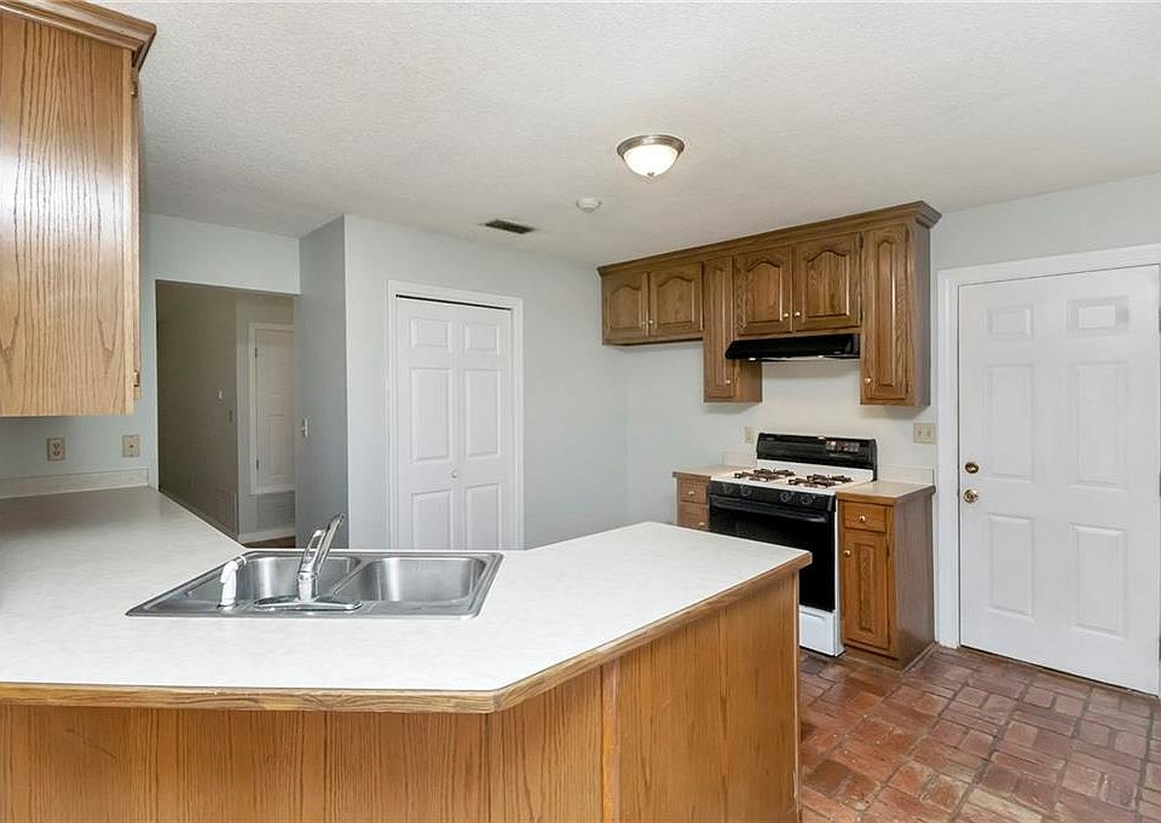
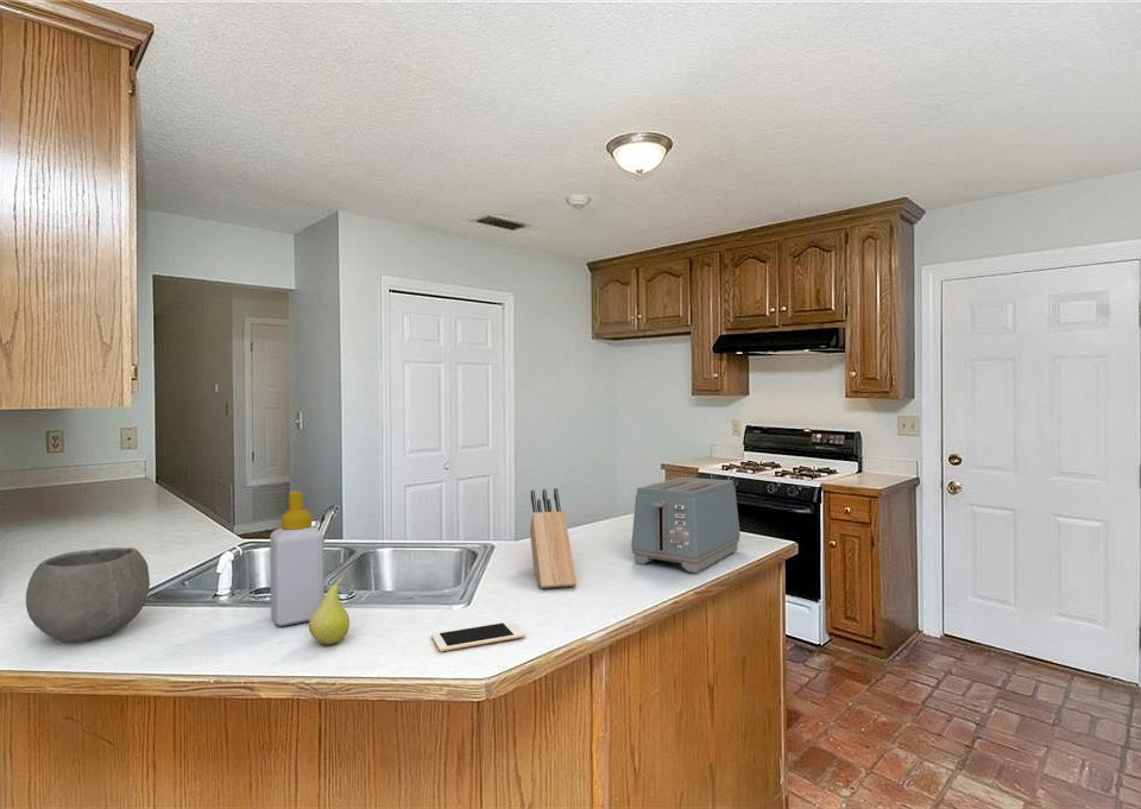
+ soap bottle [269,489,326,627]
+ knife block [529,487,578,589]
+ toaster [630,476,742,574]
+ fruit [308,571,351,646]
+ bowl [25,546,151,644]
+ cell phone [430,620,527,652]
